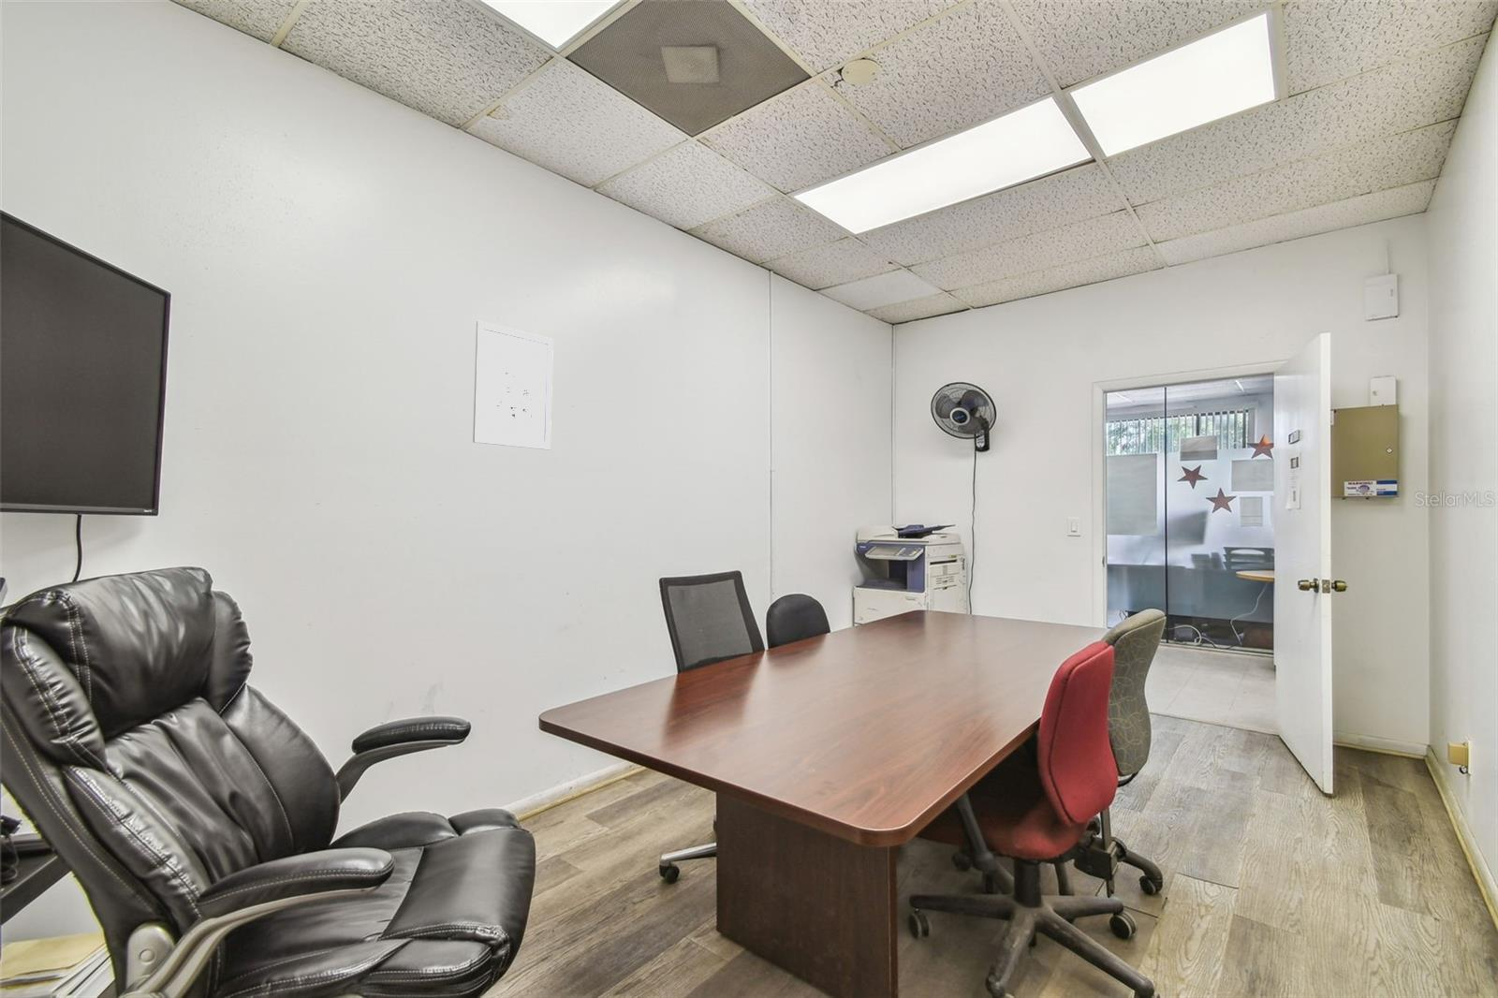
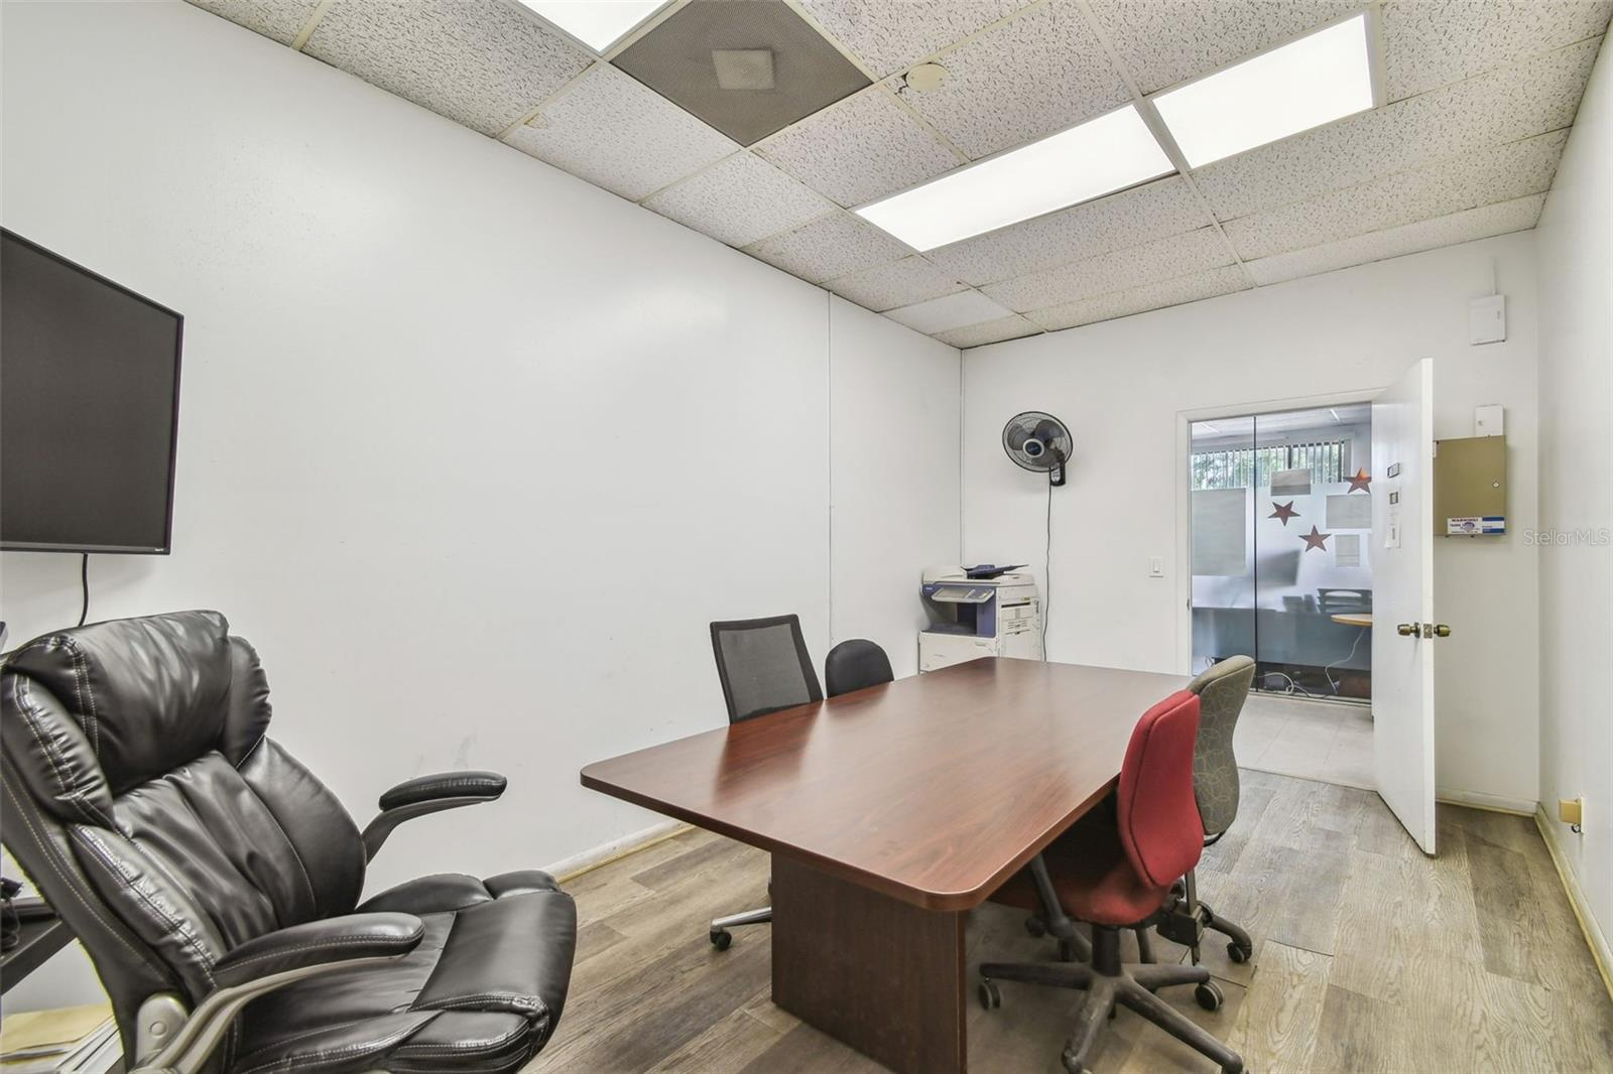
- wall art [472,320,555,450]
